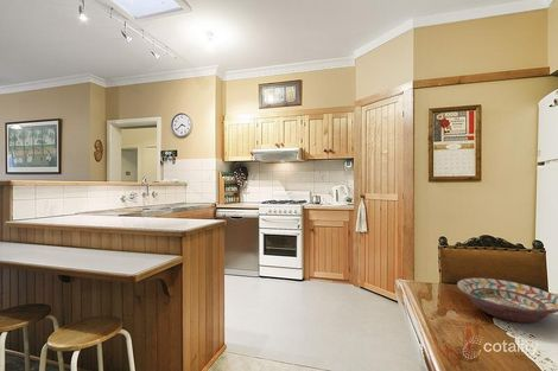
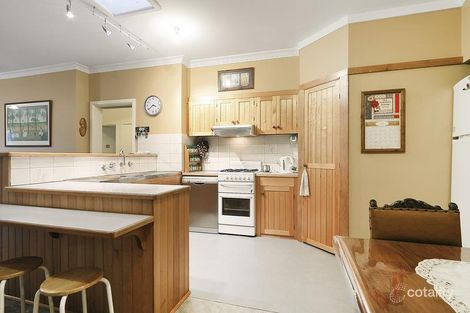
- decorative bowl [456,277,558,324]
